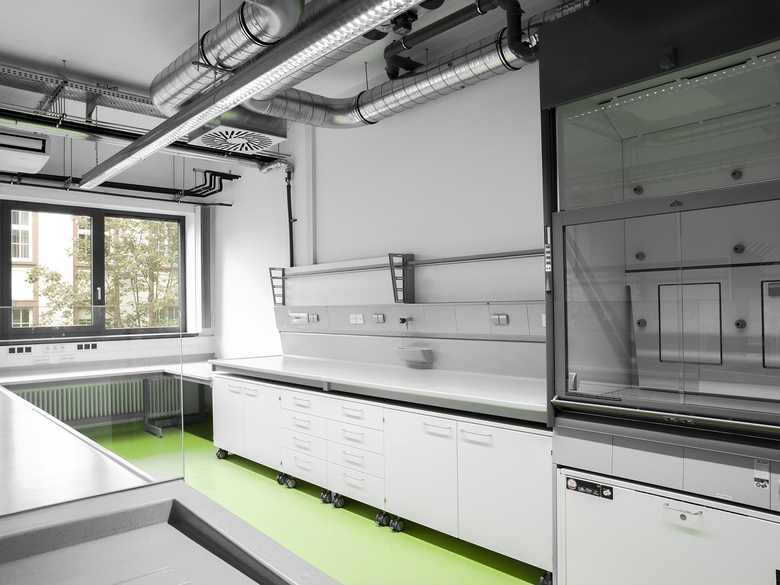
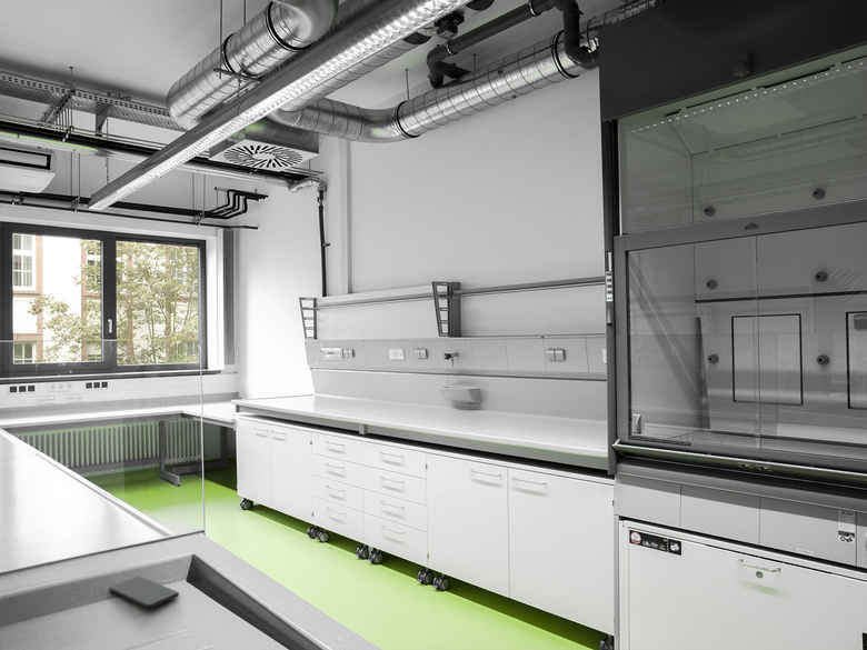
+ smartphone [108,576,180,609]
